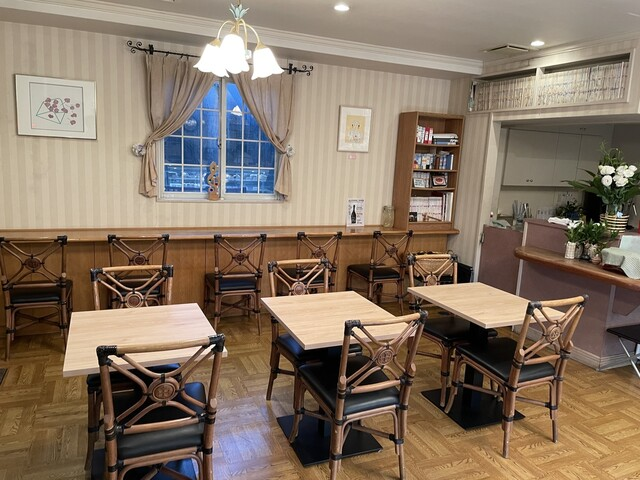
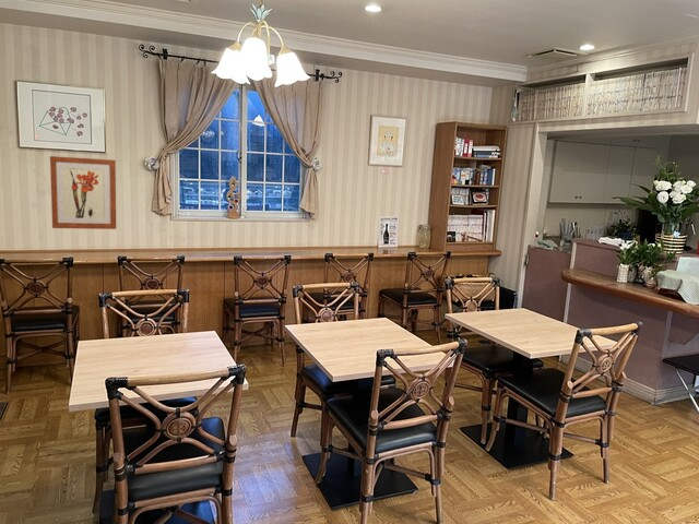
+ wall art [49,155,117,230]
